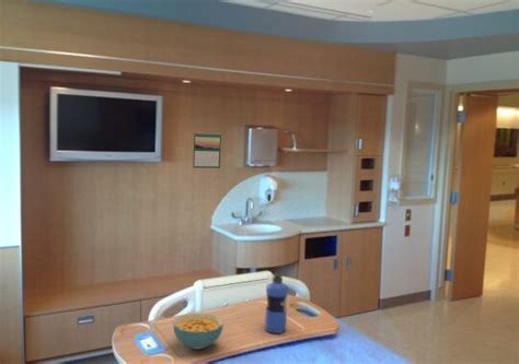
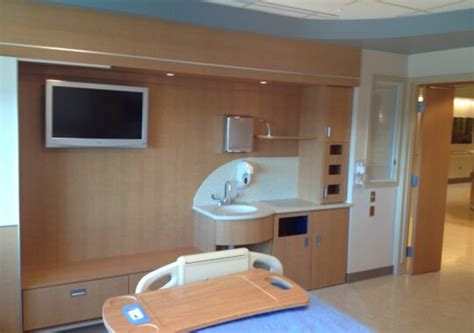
- calendar [192,131,222,169]
- water bottle [264,271,289,334]
- cereal bowl [172,313,224,350]
